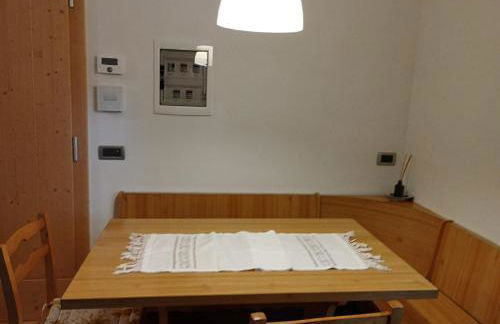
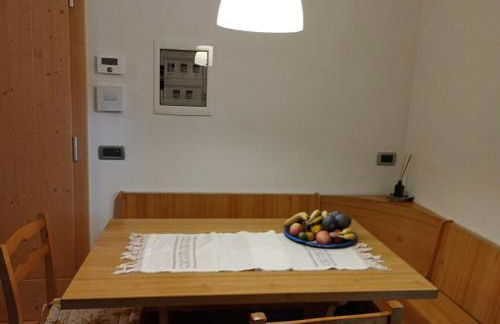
+ fruit bowl [283,209,358,248]
